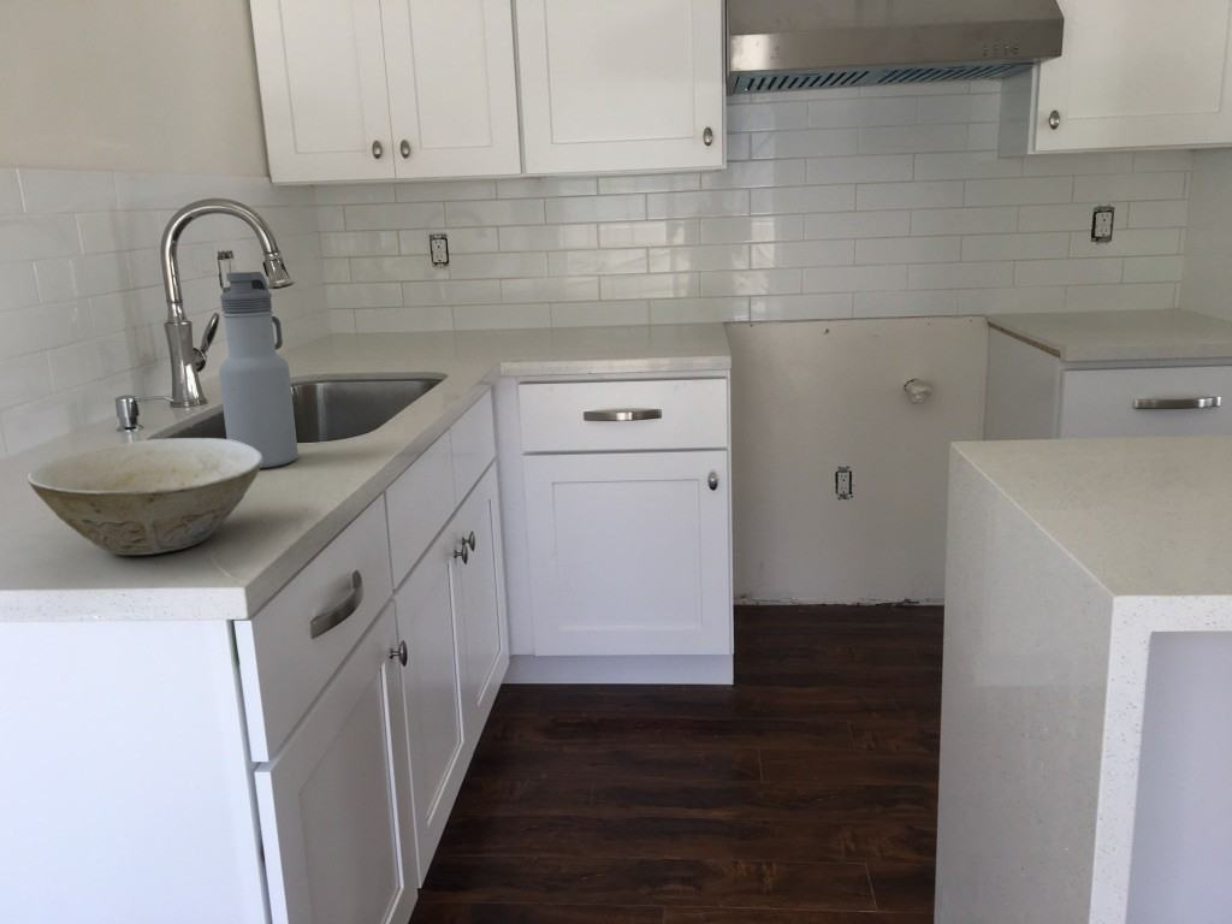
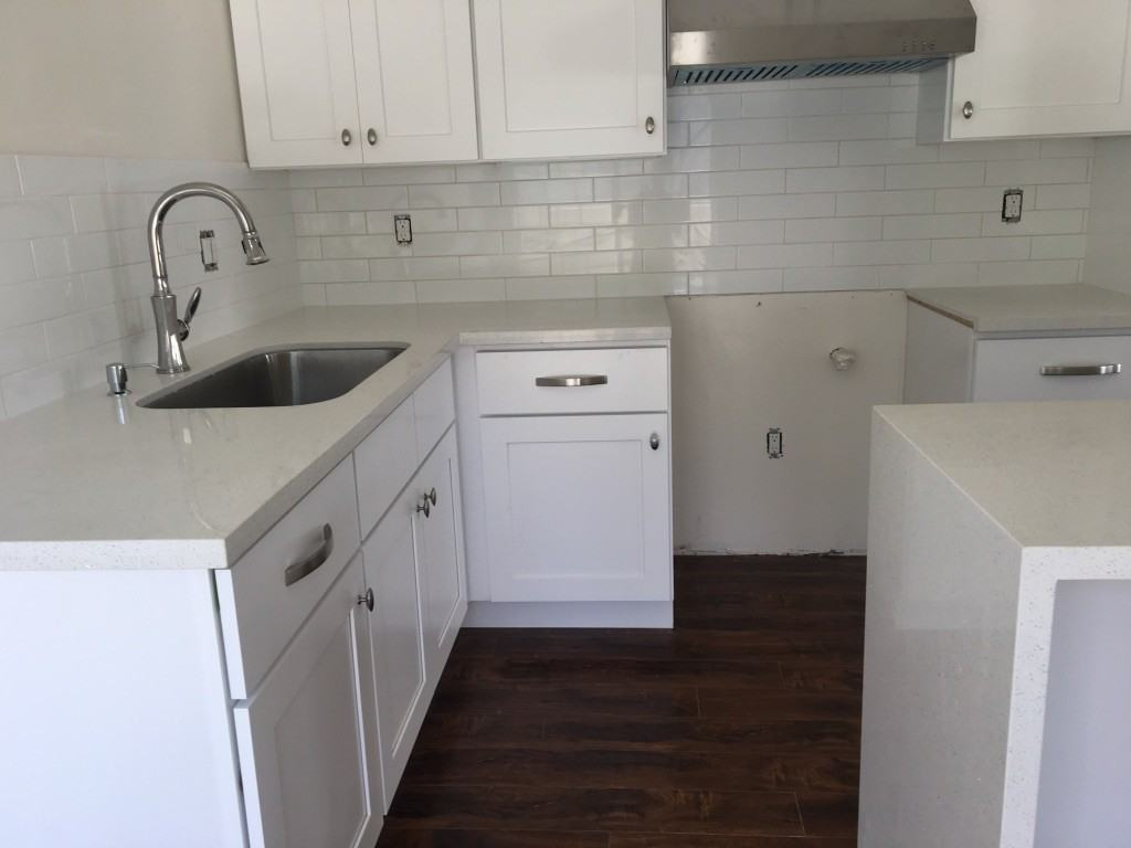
- bowl [26,437,262,556]
- water bottle [218,271,300,469]
